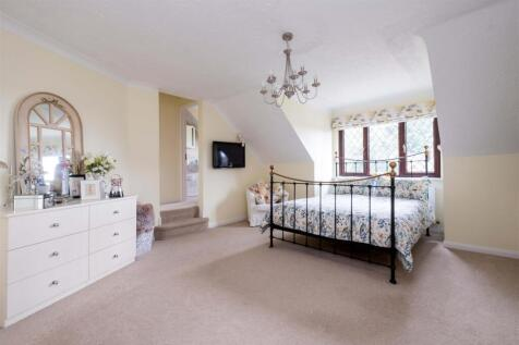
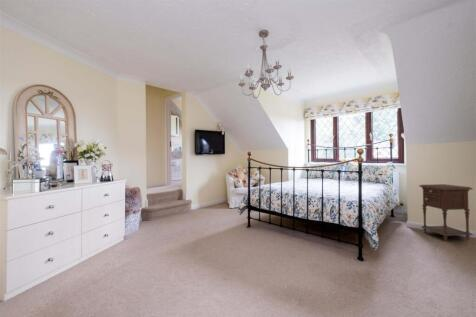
+ nightstand [418,183,474,242]
